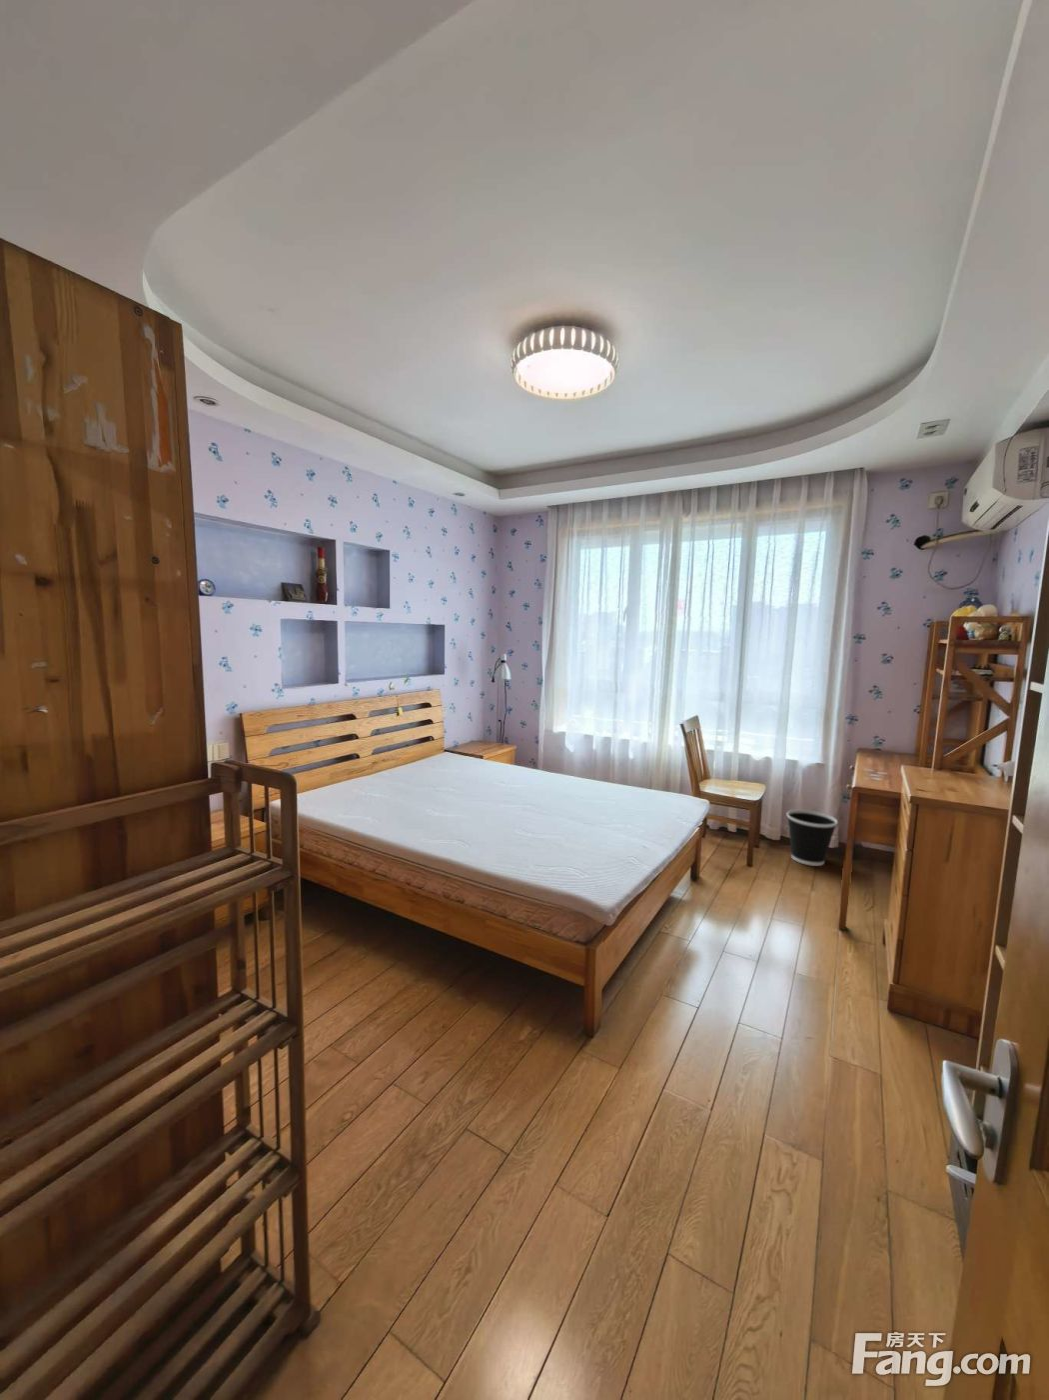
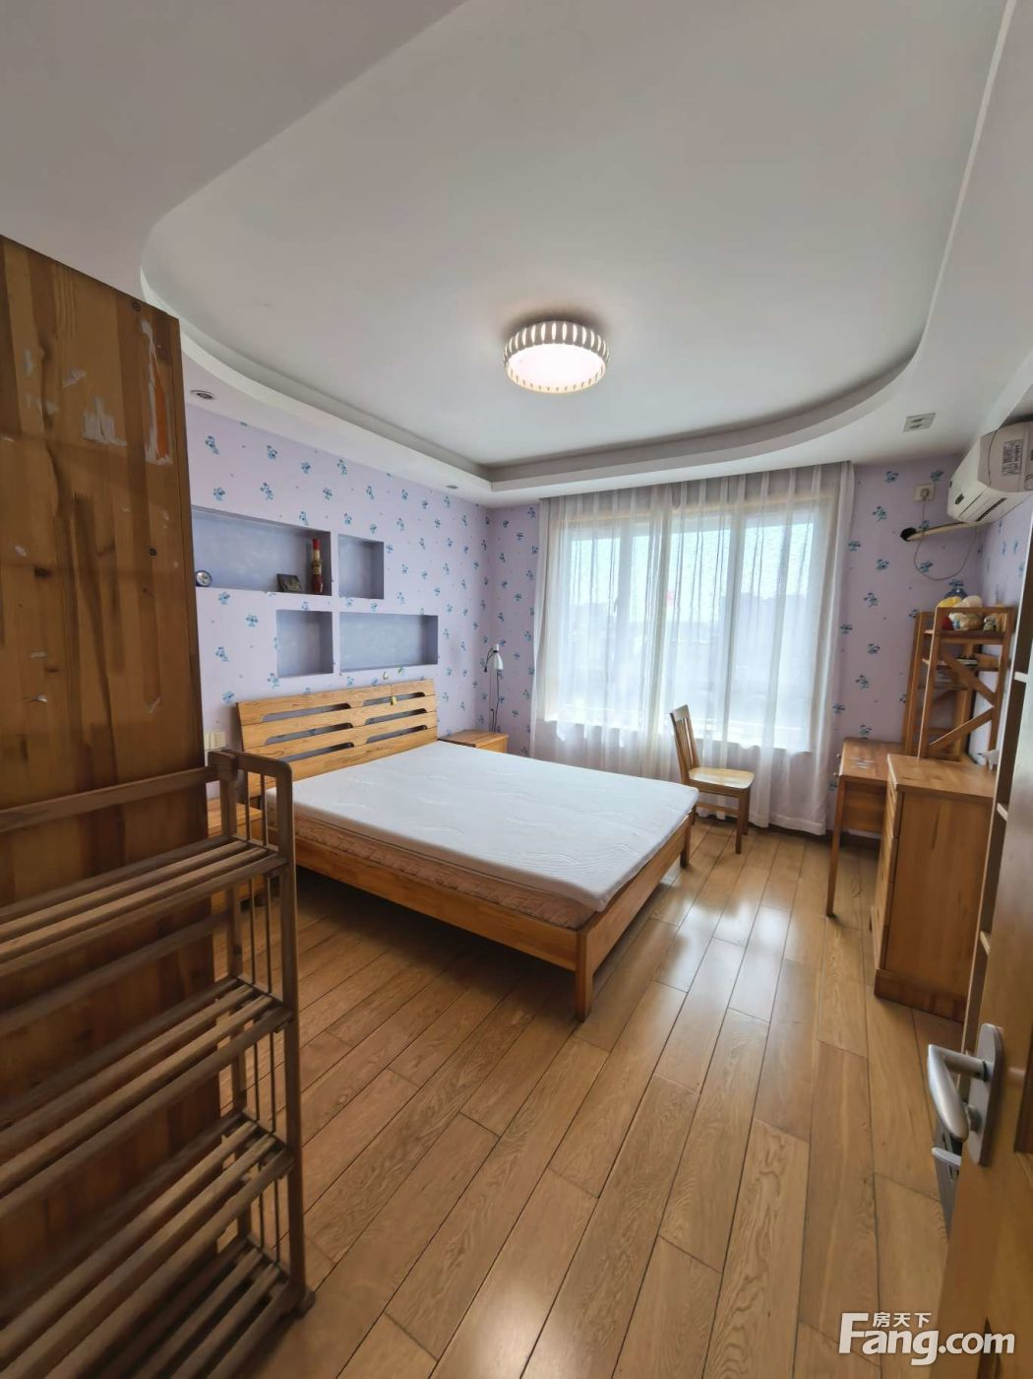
- wastebasket [786,809,839,866]
